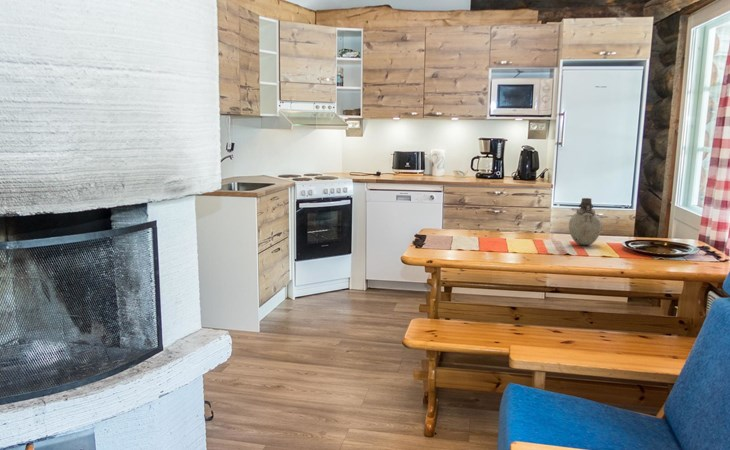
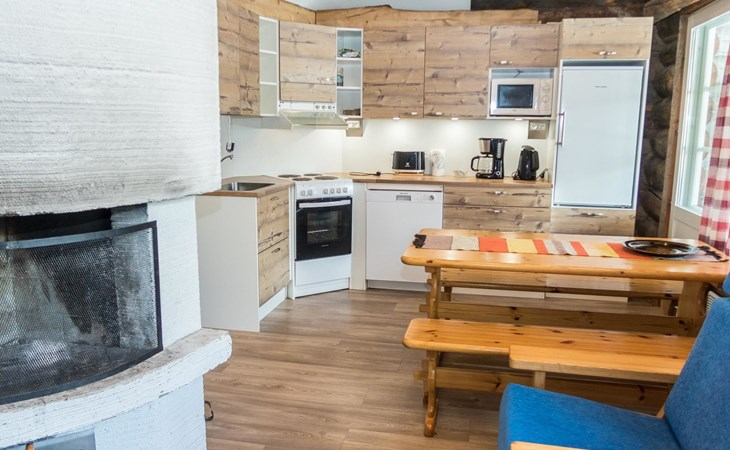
- vase [568,197,602,246]
